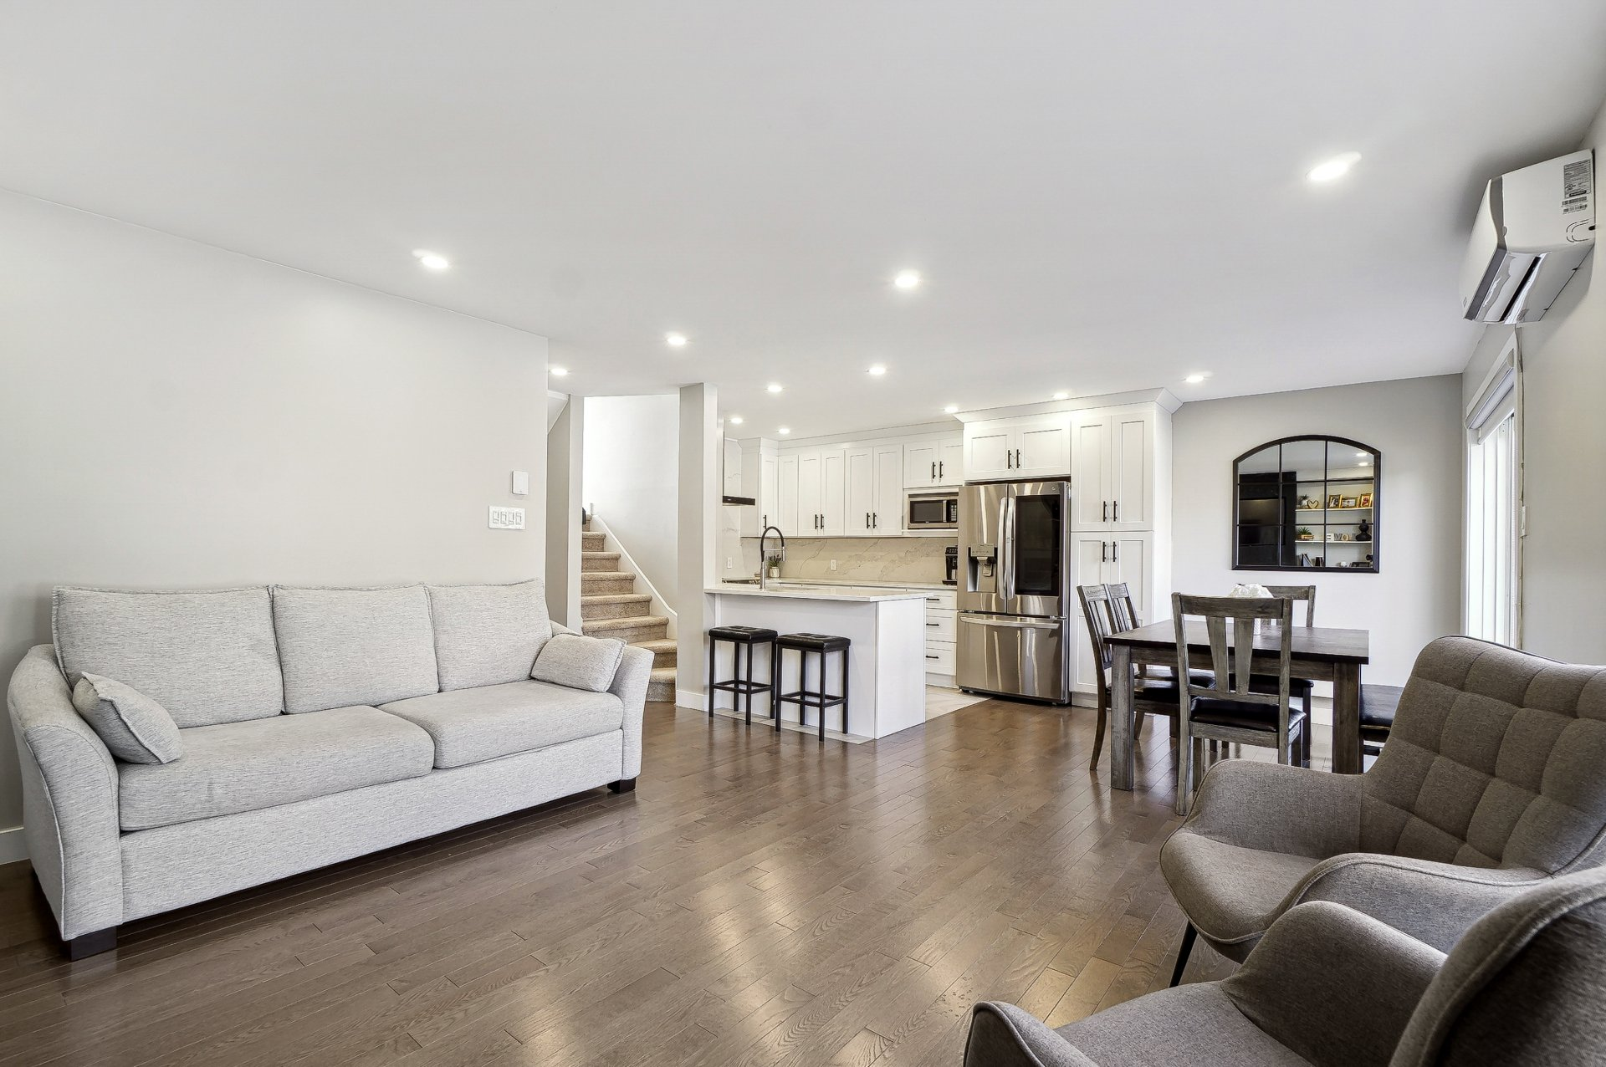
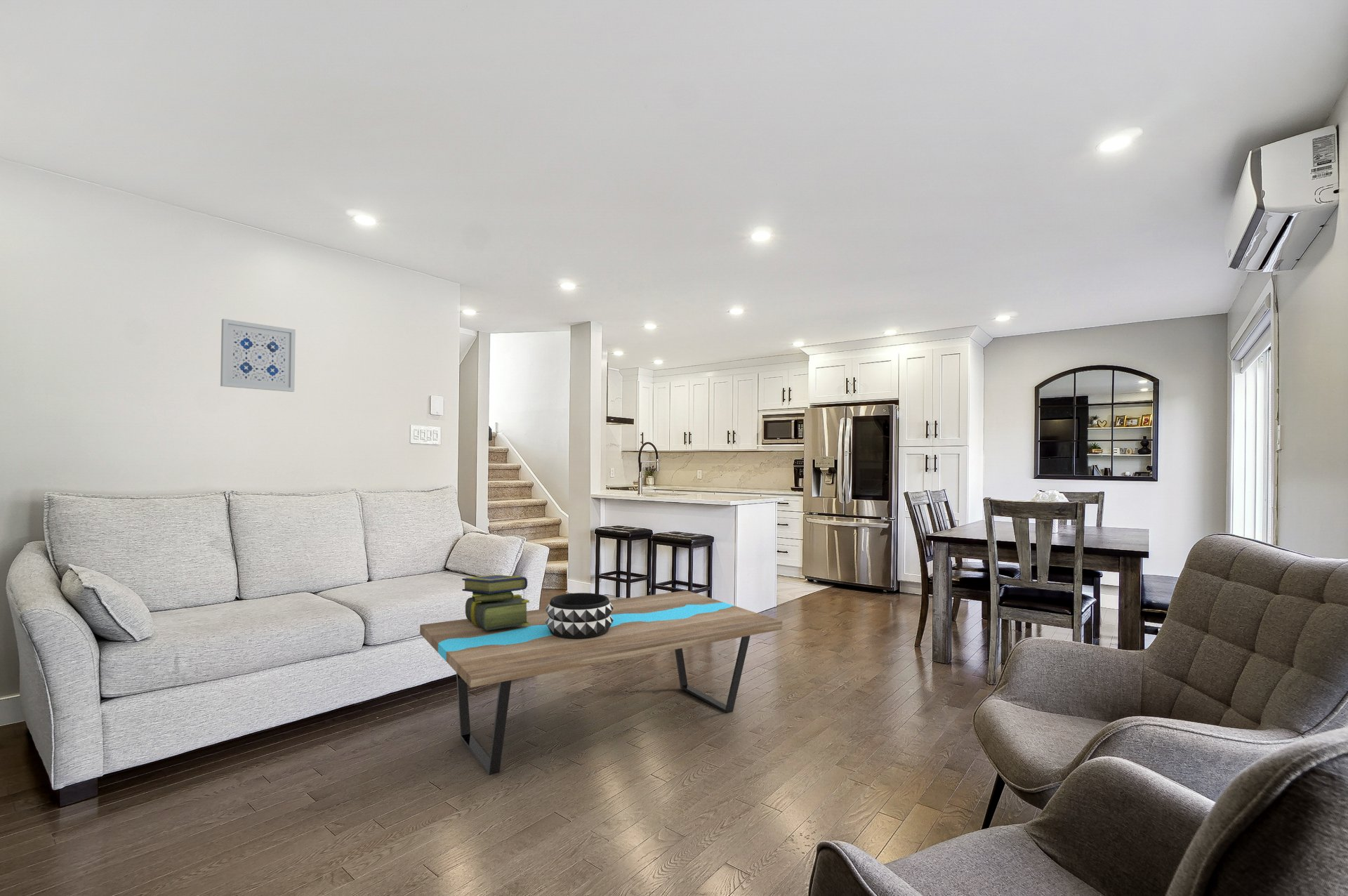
+ stack of books [461,574,530,630]
+ decorative bowl [546,592,614,639]
+ coffee table [419,590,783,776]
+ wall art [220,318,296,393]
